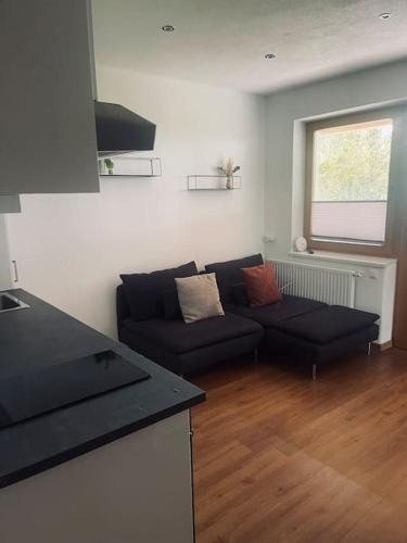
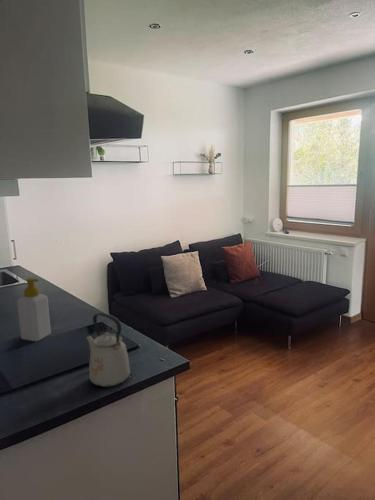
+ kettle [85,312,131,388]
+ soap bottle [16,277,52,342]
